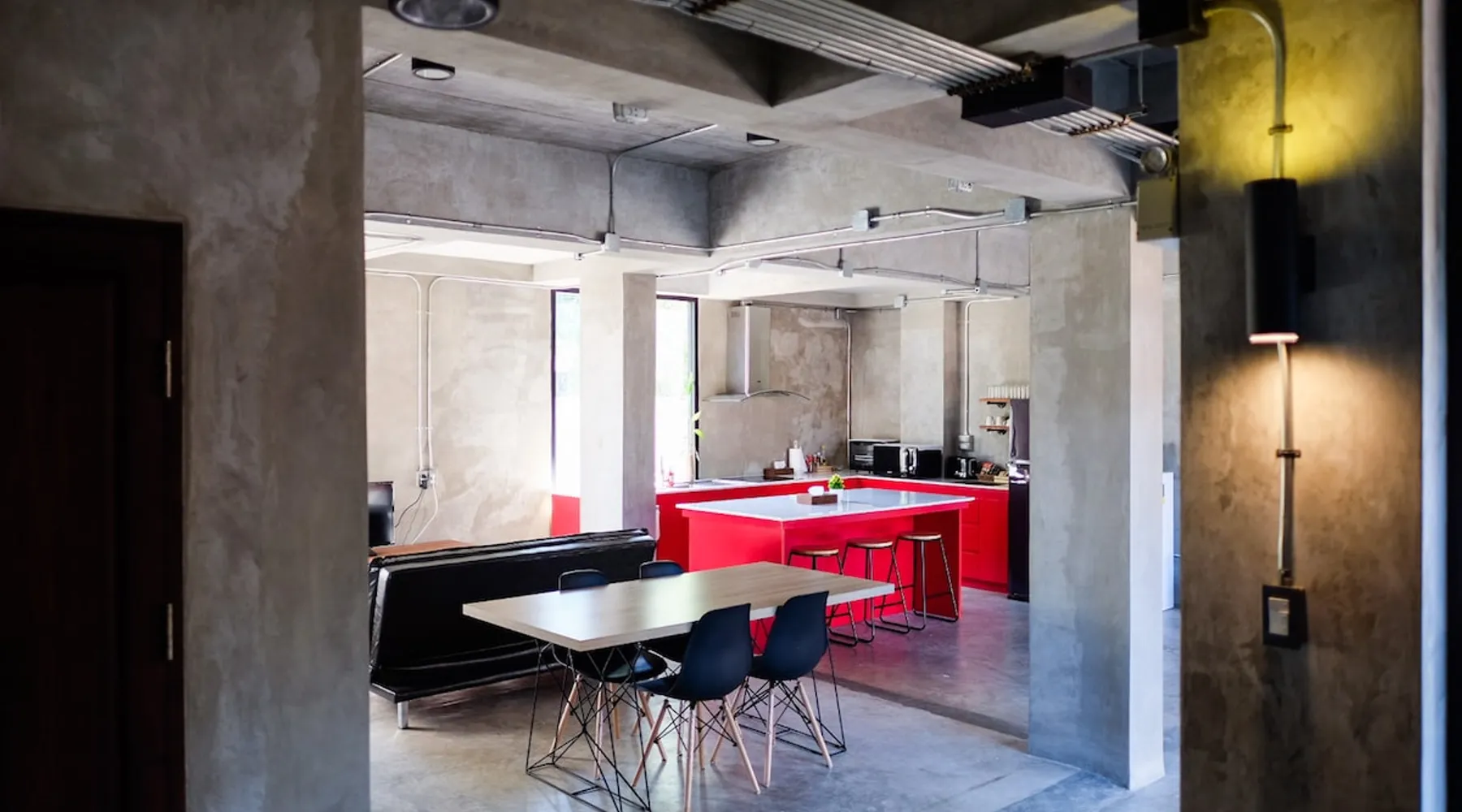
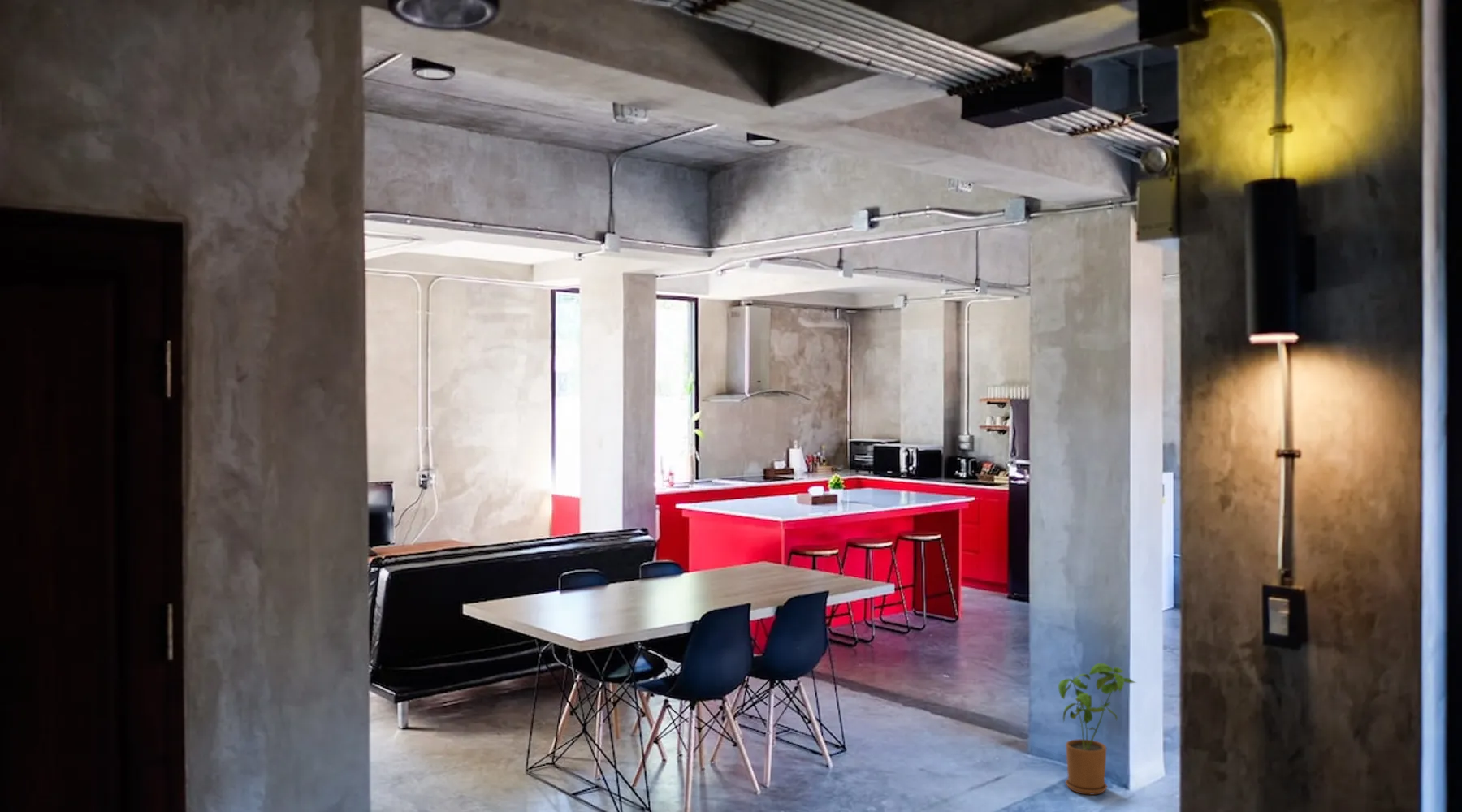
+ house plant [1058,663,1138,796]
